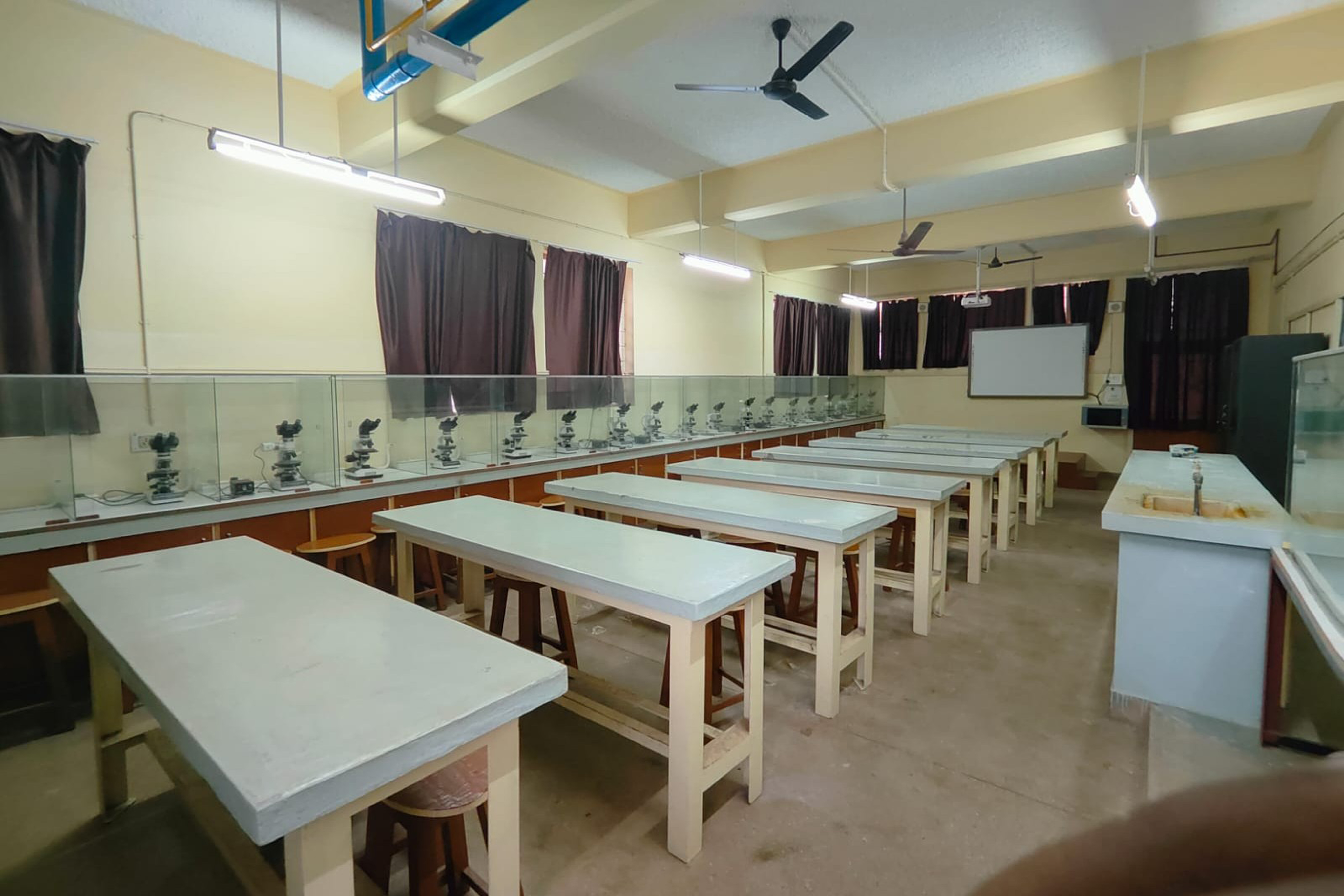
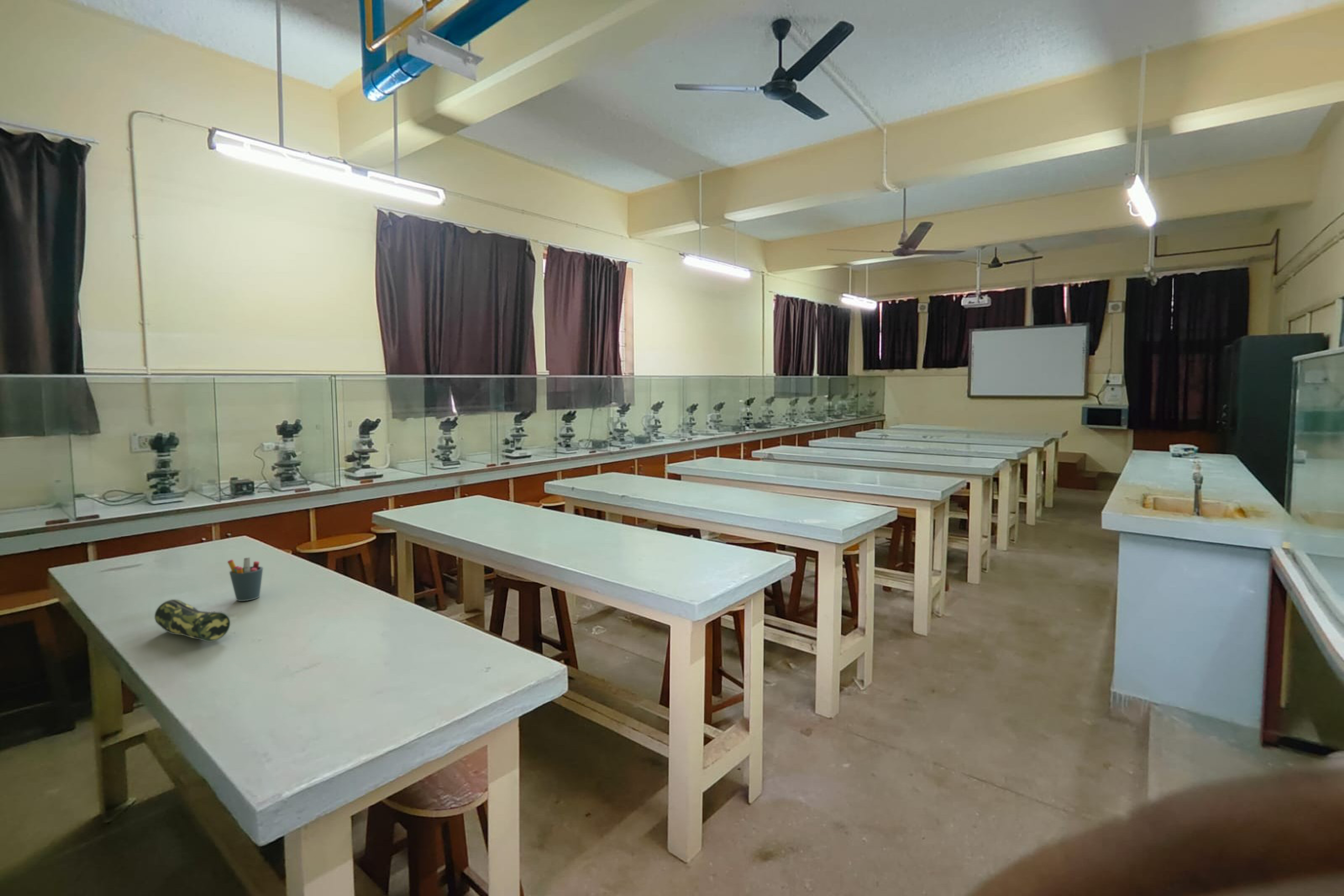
+ pencil case [154,599,231,642]
+ pen holder [227,557,263,601]
